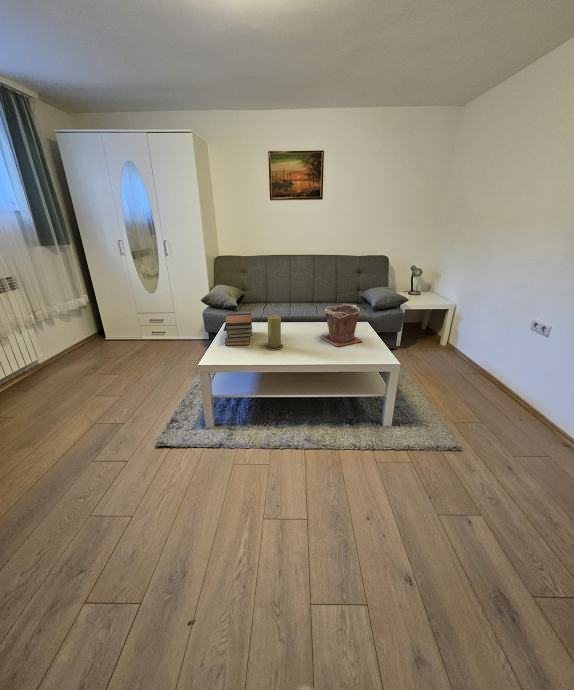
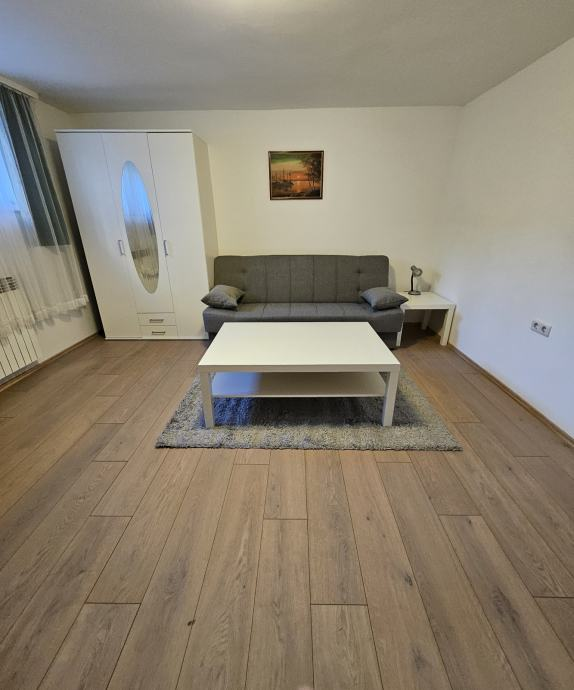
- candle [265,314,284,351]
- book stack [222,312,254,347]
- plant pot [319,303,363,348]
